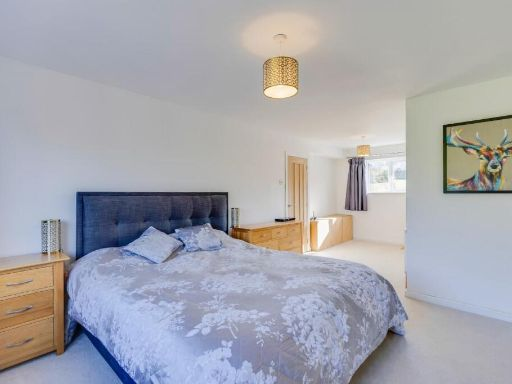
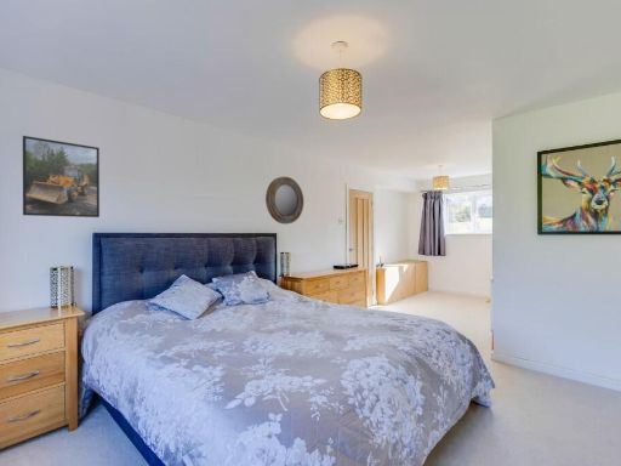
+ home mirror [264,176,304,225]
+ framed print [22,135,101,218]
